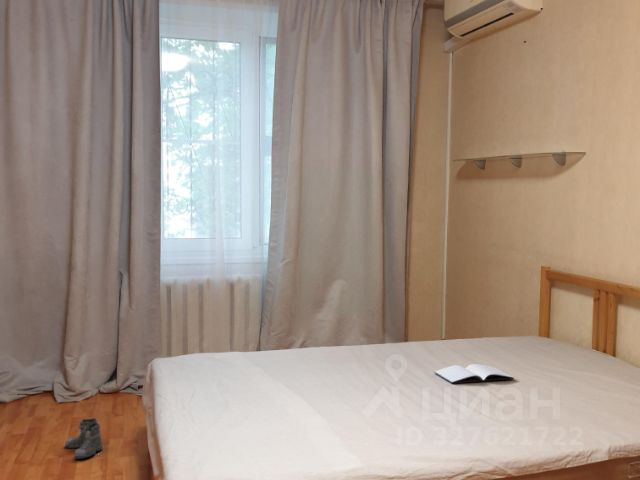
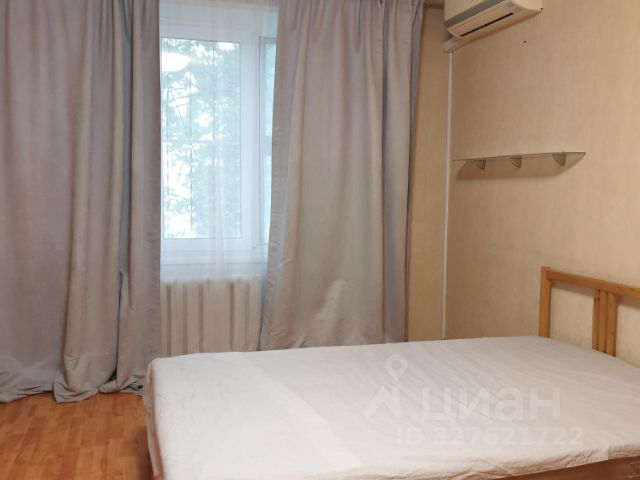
- boots [64,417,104,460]
- book [433,363,515,385]
